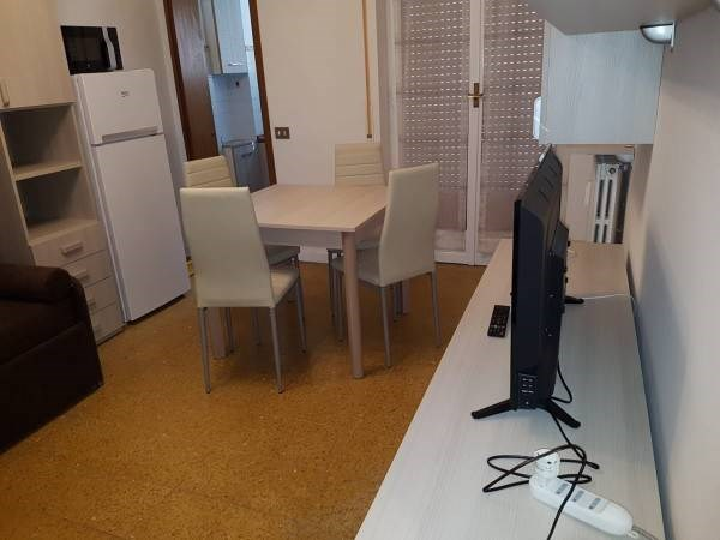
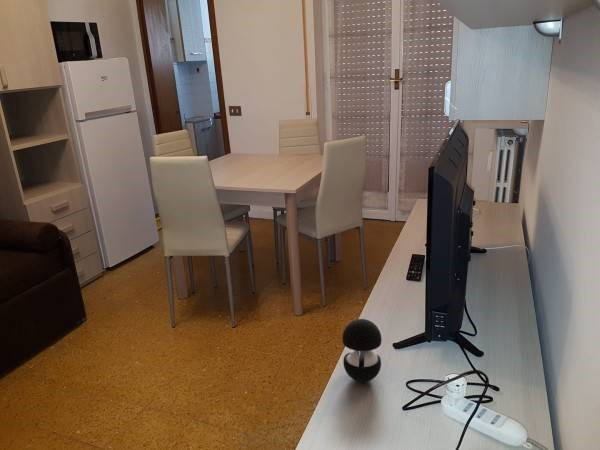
+ speaker [341,318,383,383]
